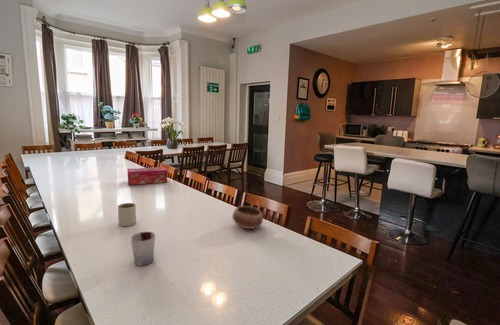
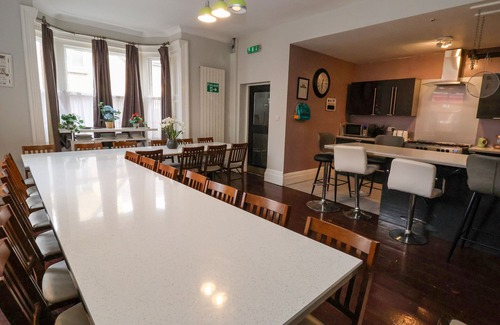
- bowl [232,205,264,230]
- mug [117,202,137,227]
- cup [130,231,156,267]
- tissue box [126,166,168,186]
